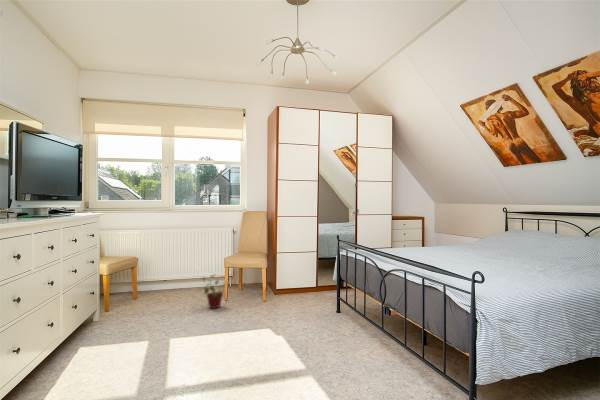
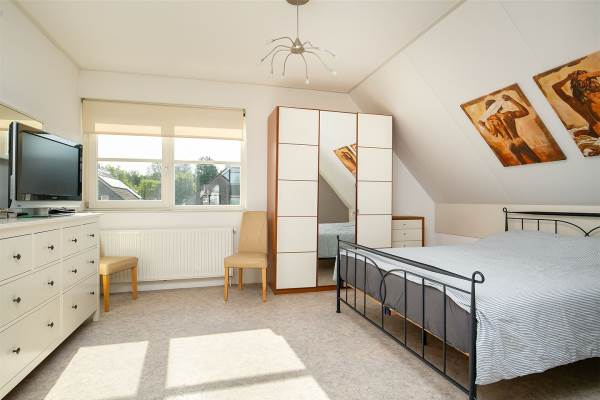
- potted plant [201,273,226,310]
